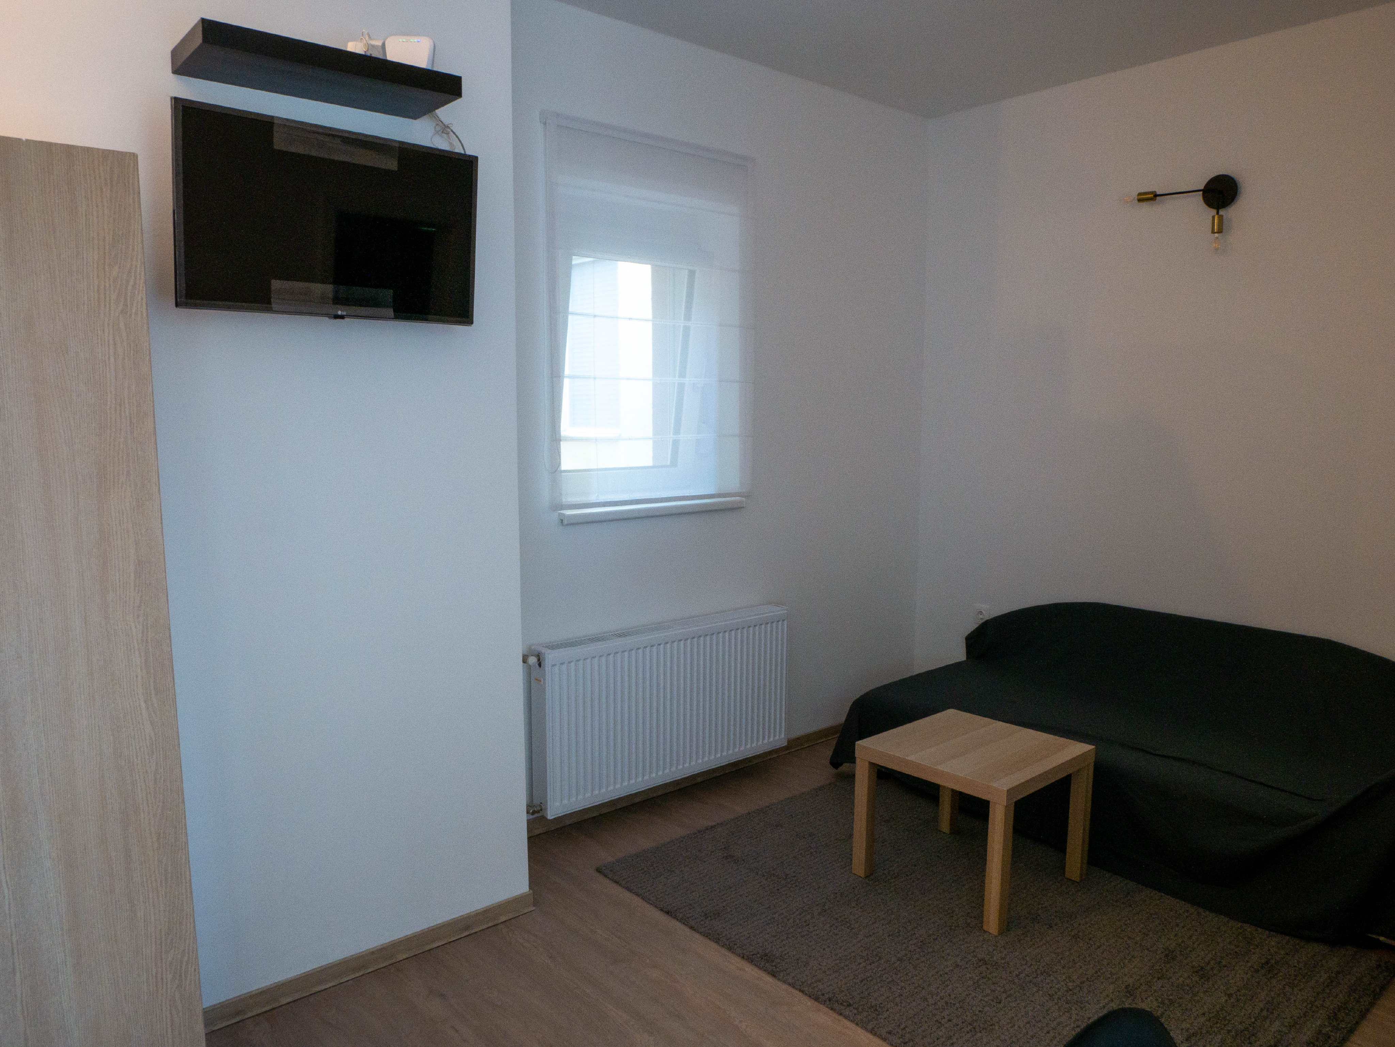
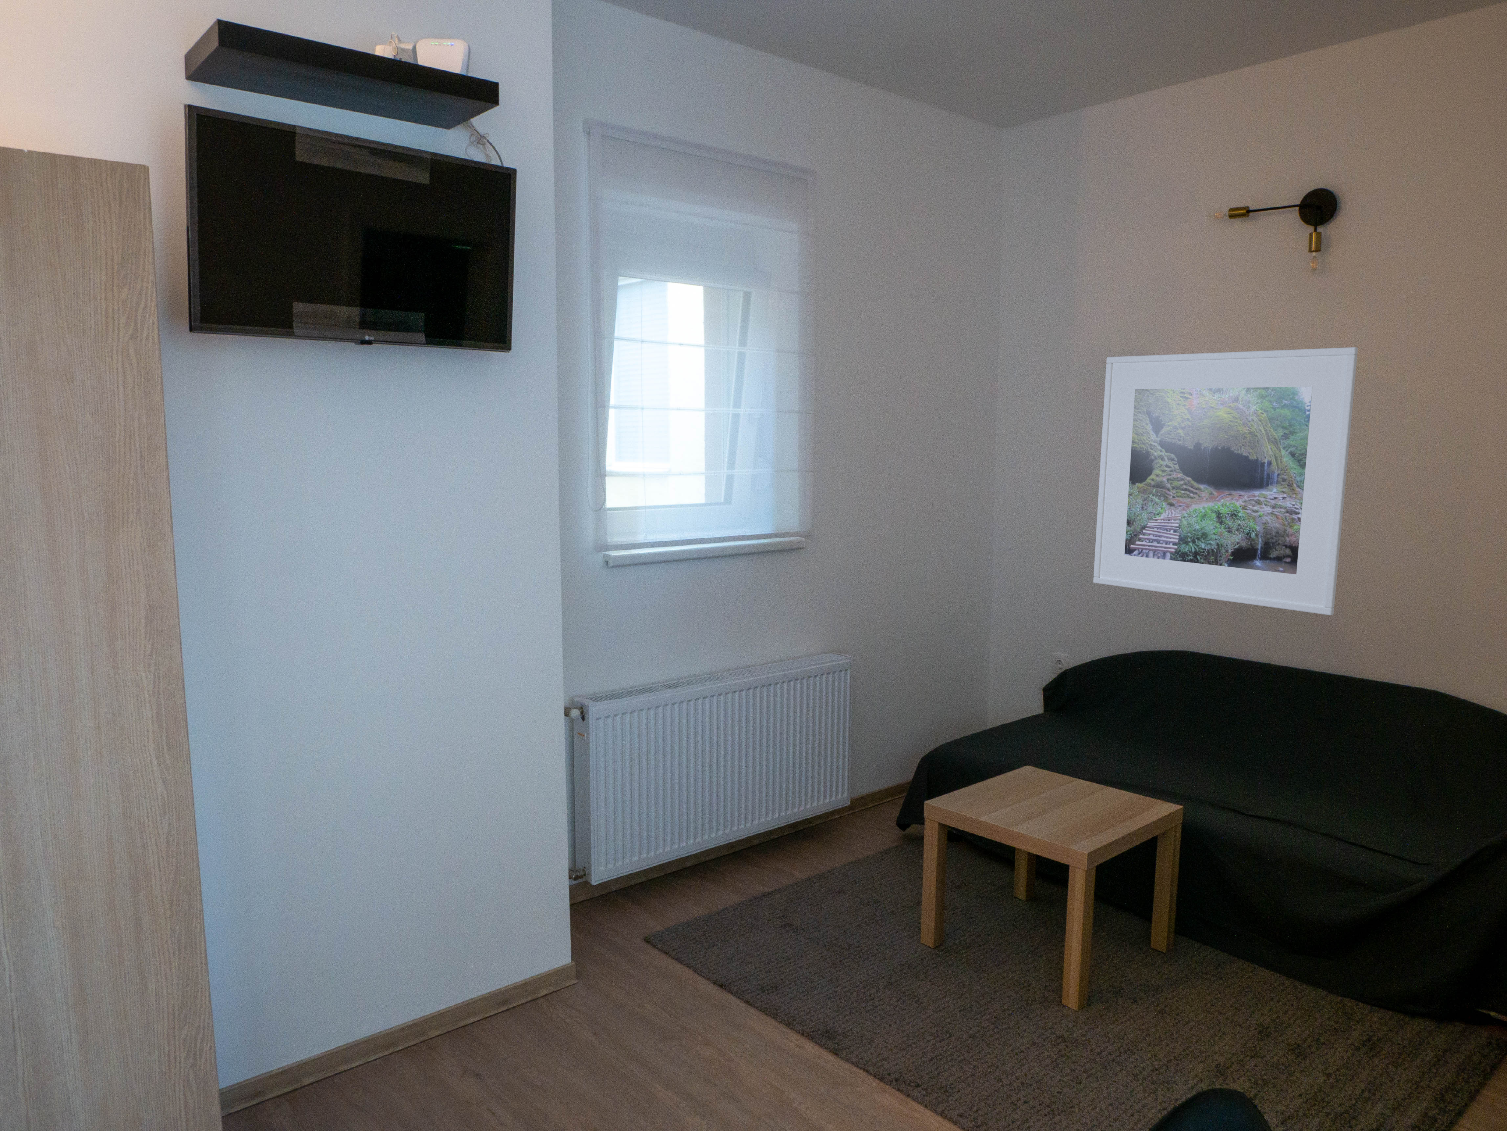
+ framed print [1092,347,1358,615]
